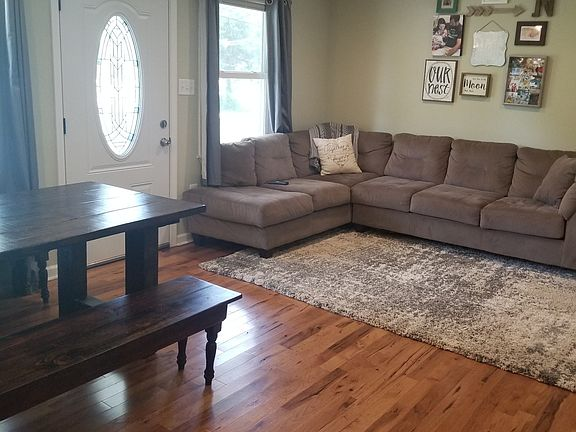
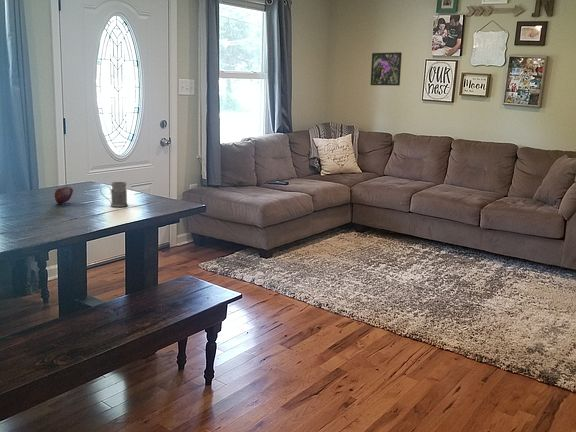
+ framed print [370,51,403,87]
+ apple [54,186,74,205]
+ mug [99,181,129,208]
